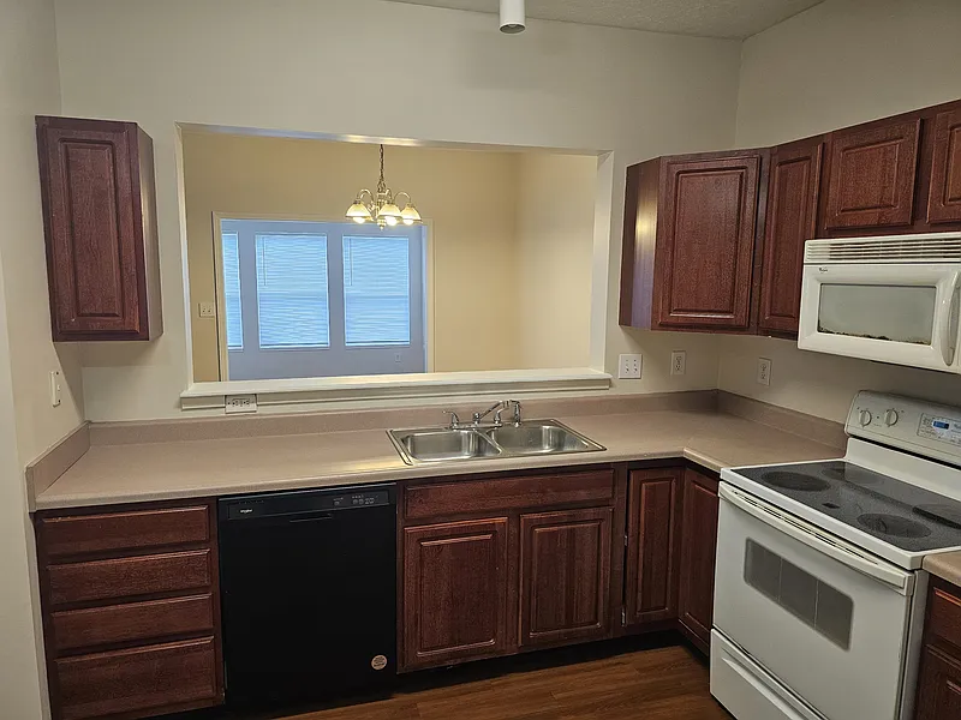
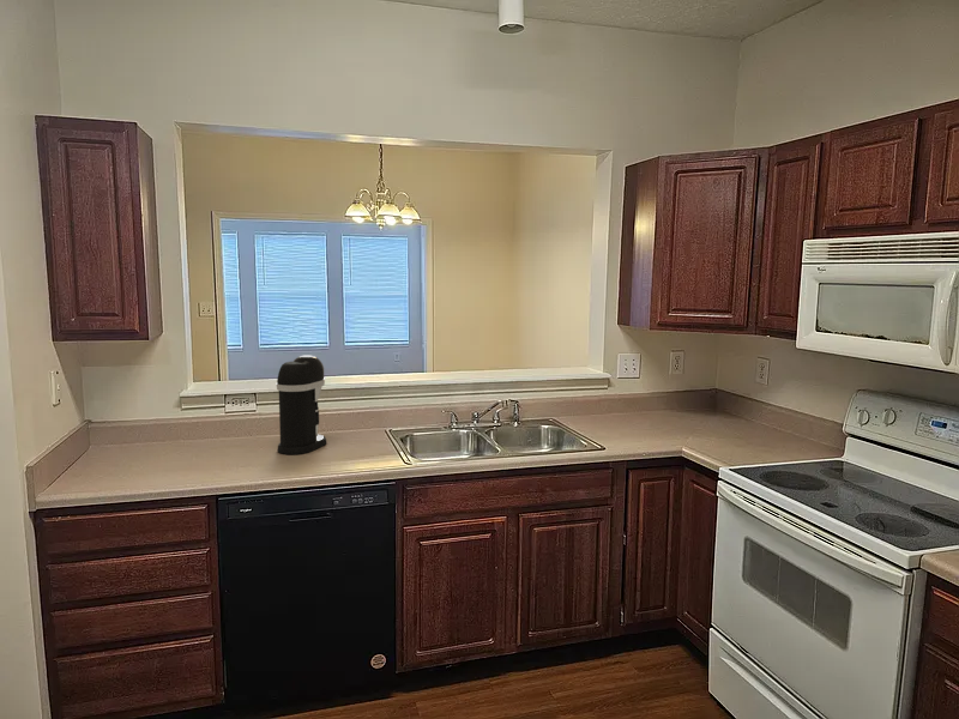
+ coffee maker [276,355,327,455]
